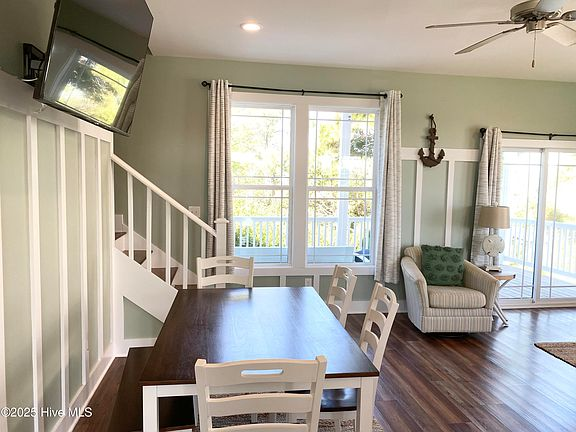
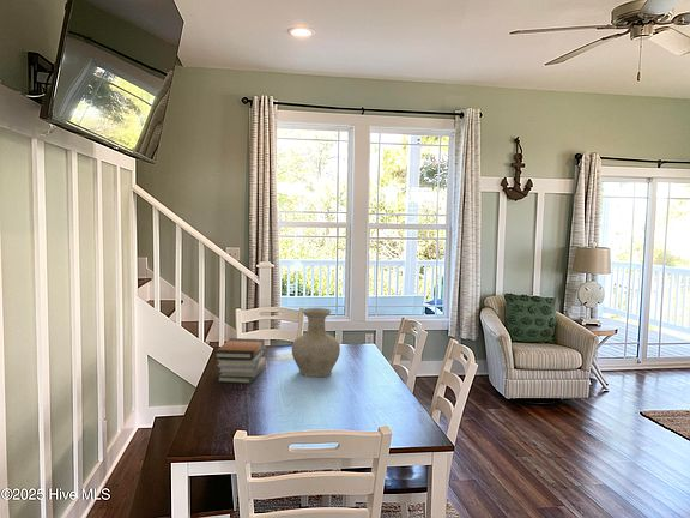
+ vase [291,307,341,378]
+ book stack [213,337,267,385]
